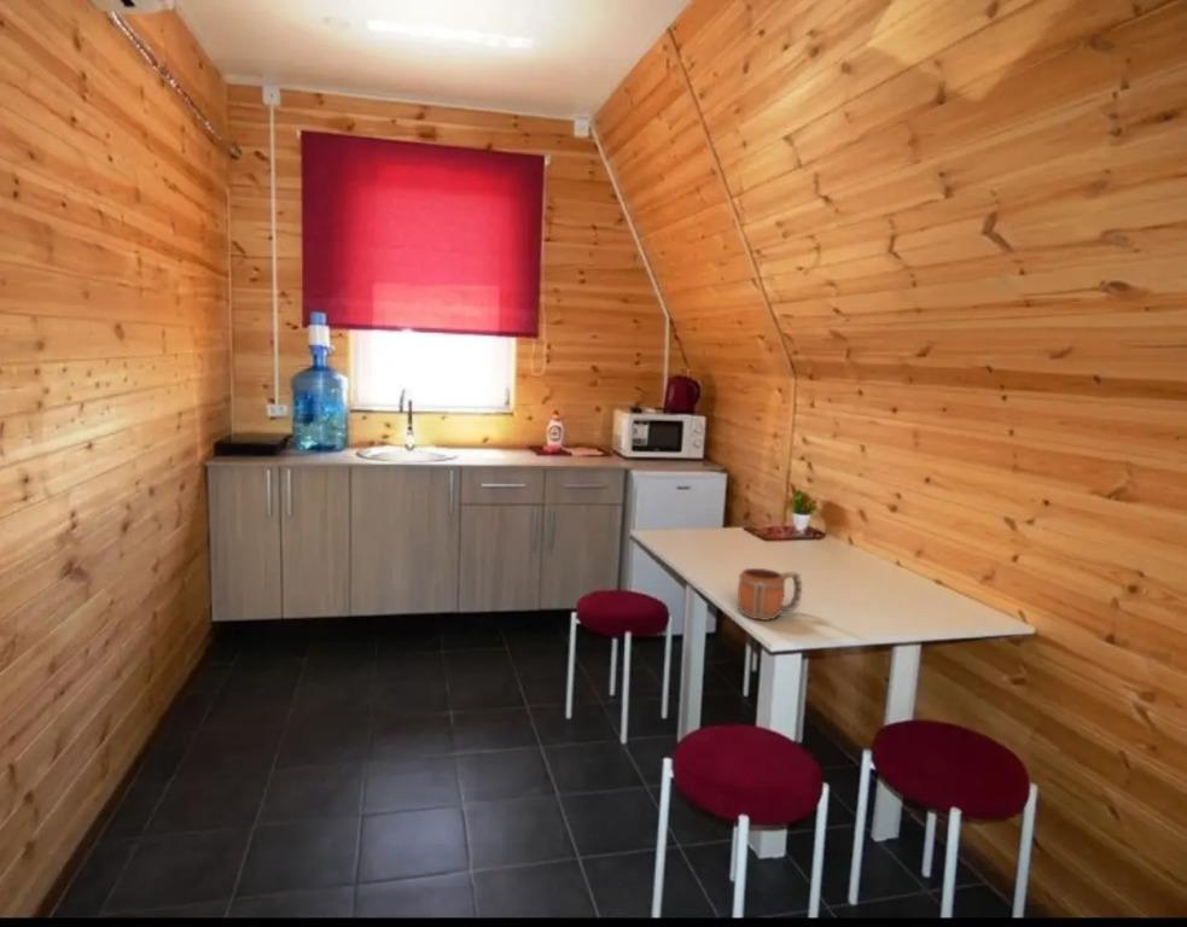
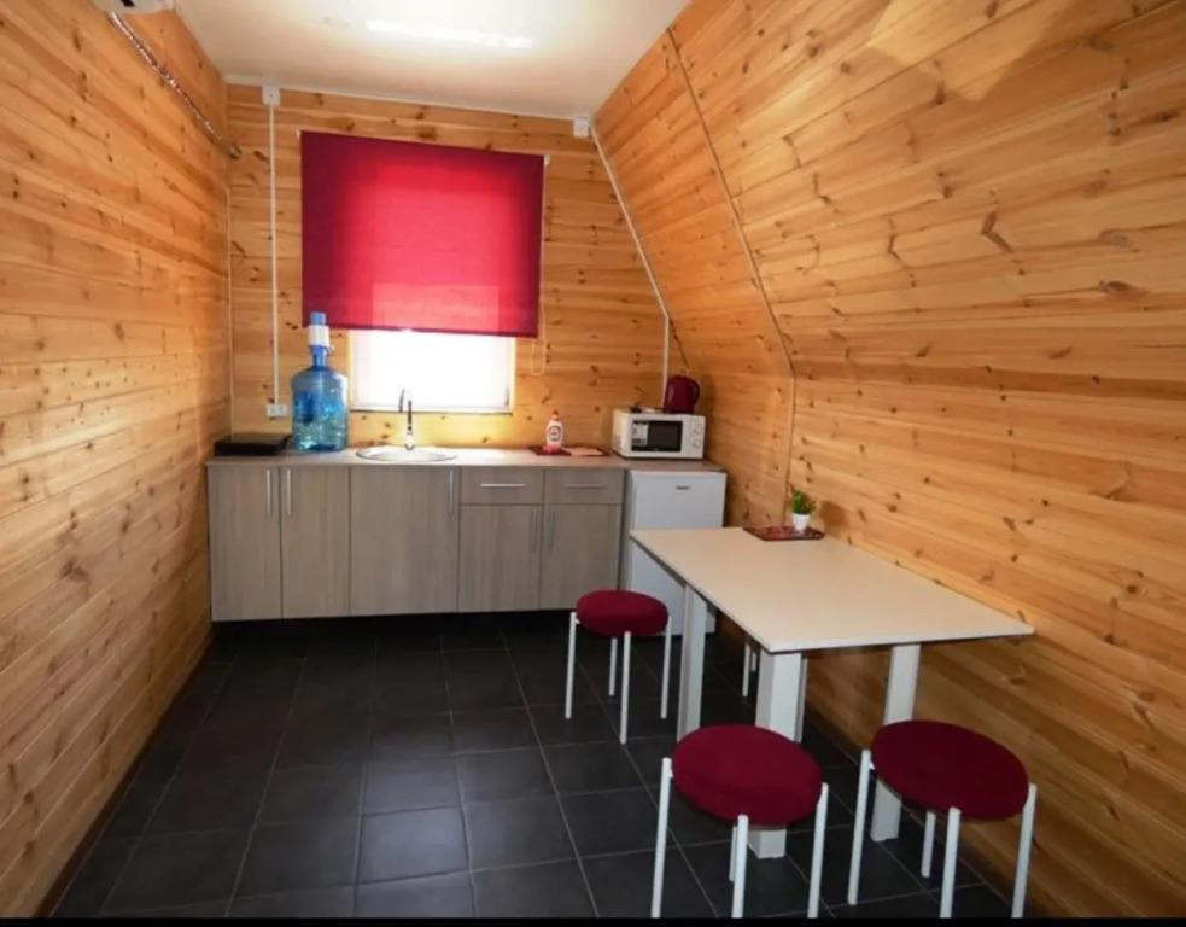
- mug [737,567,803,622]
